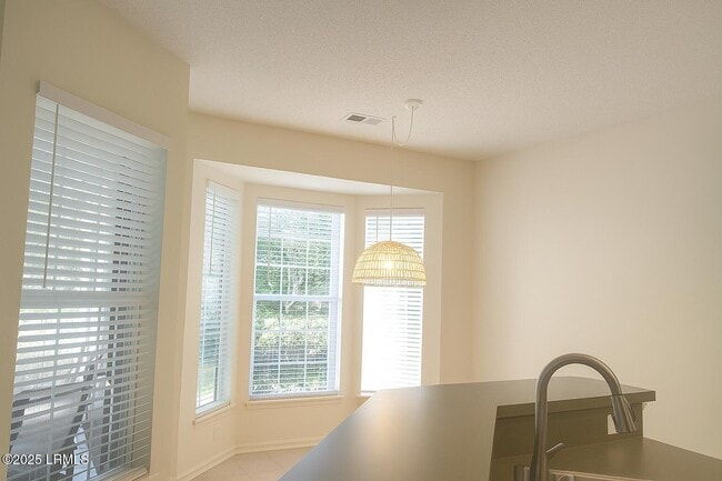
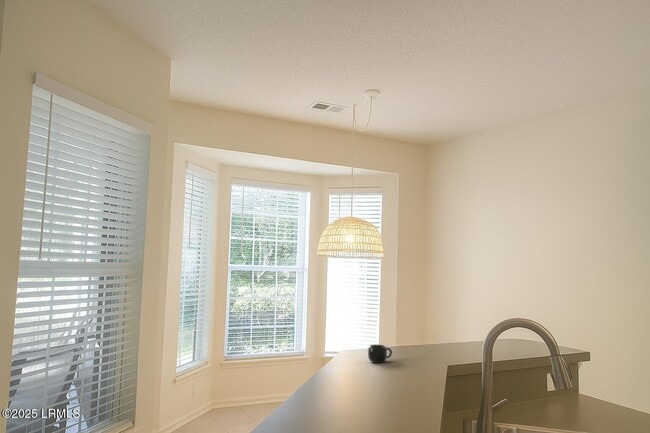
+ mug [367,343,393,364]
